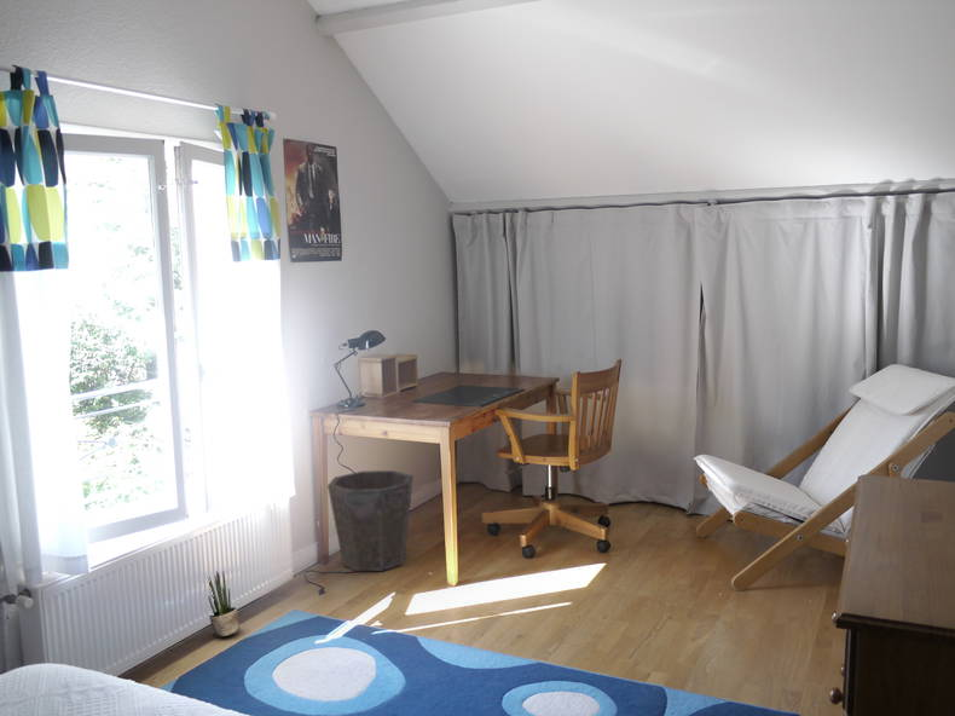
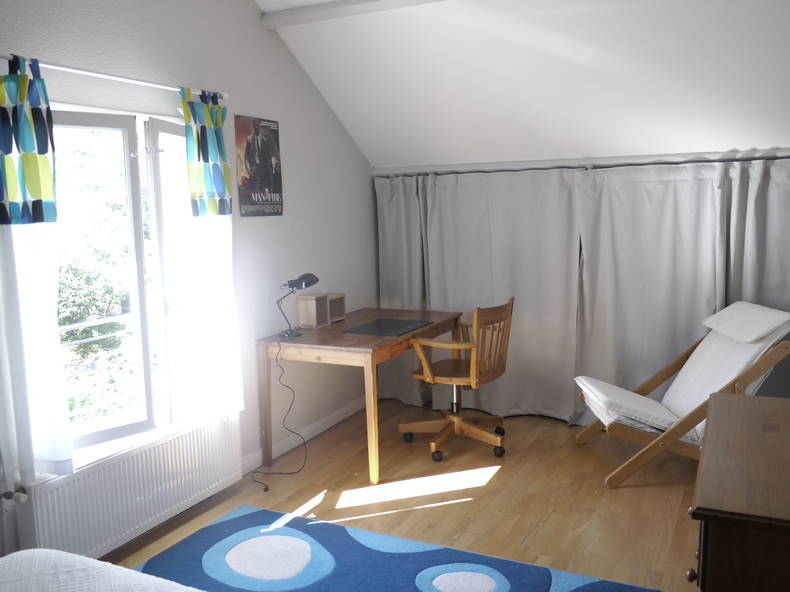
- potted plant [207,570,239,637]
- waste bin [326,469,415,572]
